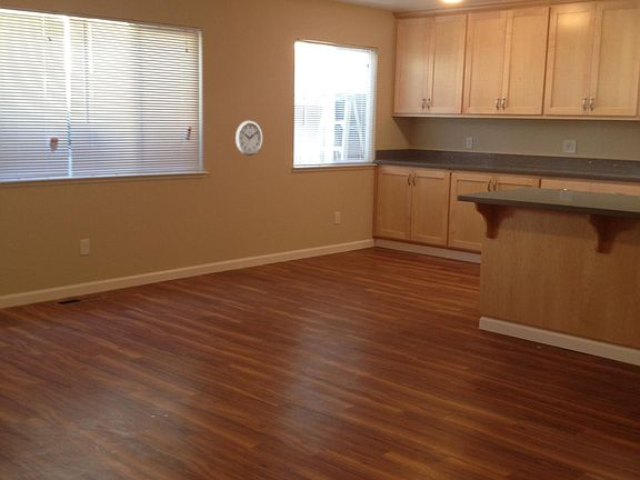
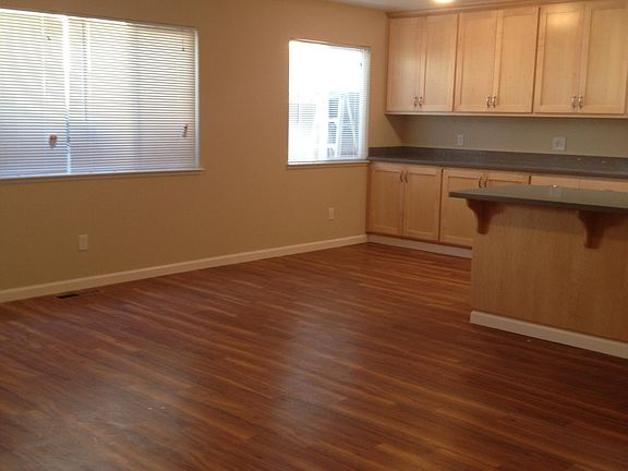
- wall clock [234,120,263,157]
